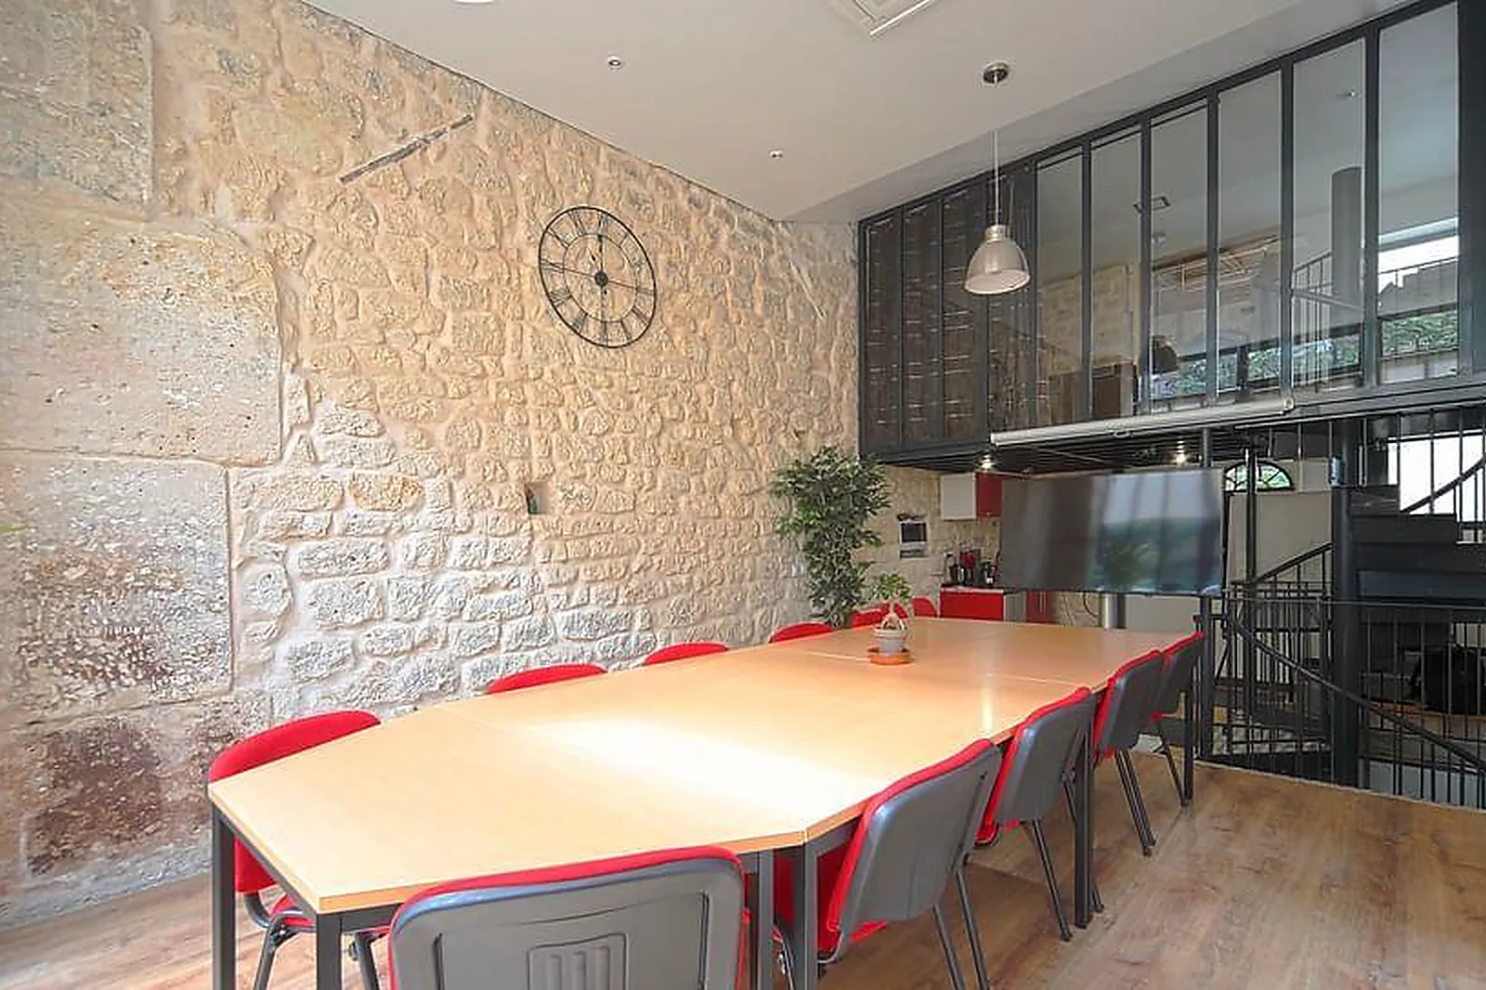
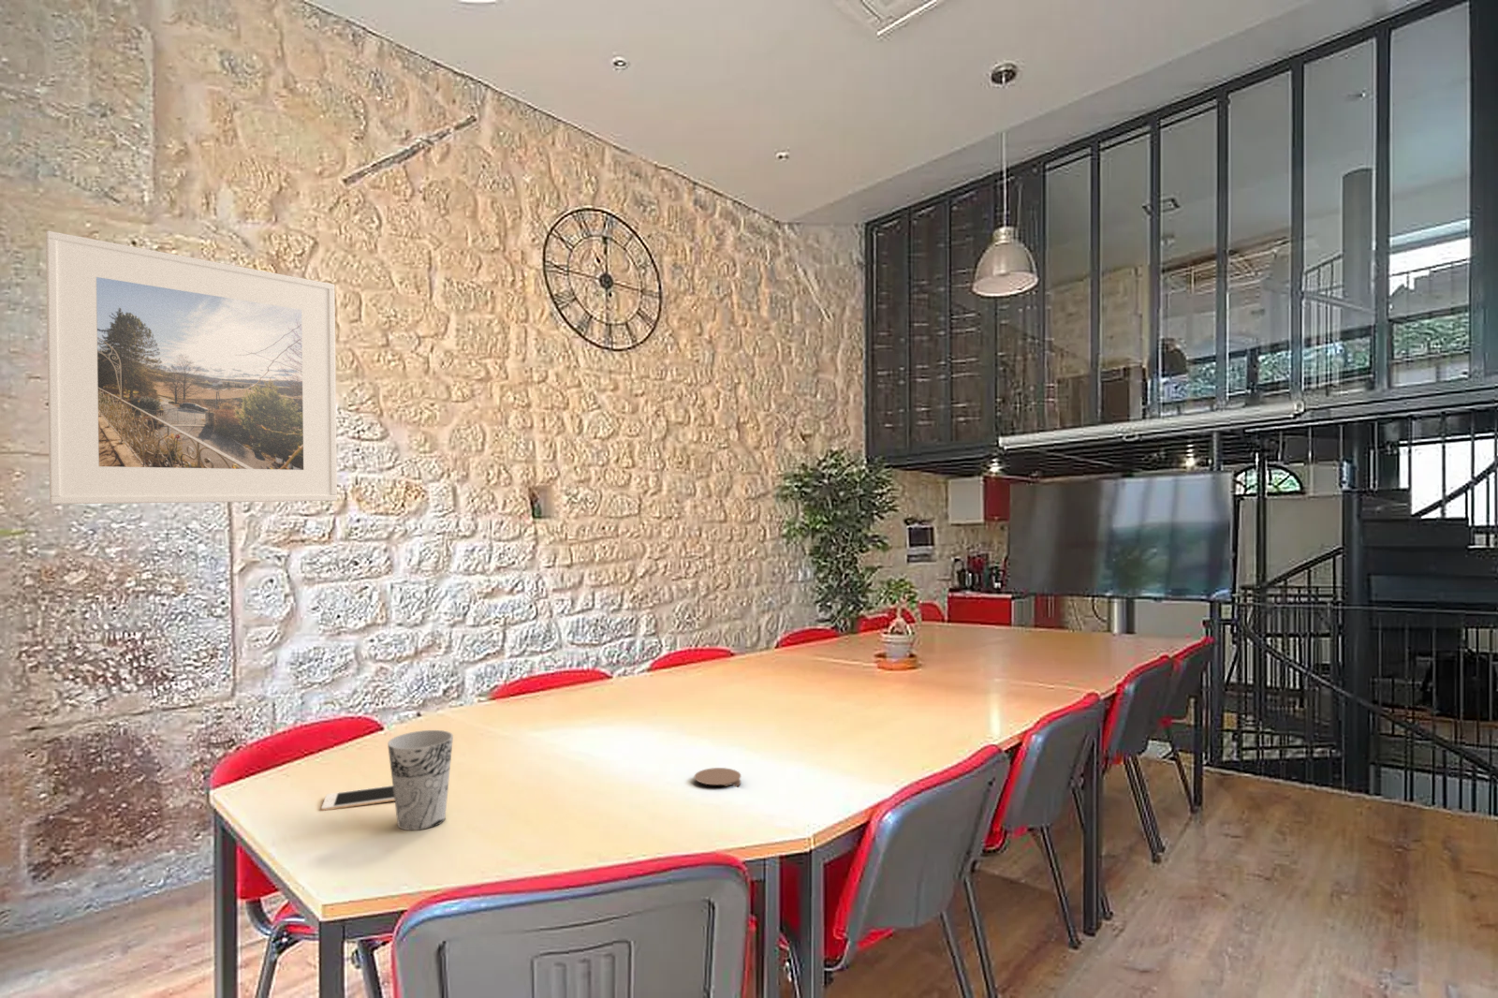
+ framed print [45,231,337,505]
+ cup [386,730,454,831]
+ coaster [693,766,742,787]
+ cell phone [320,784,395,812]
